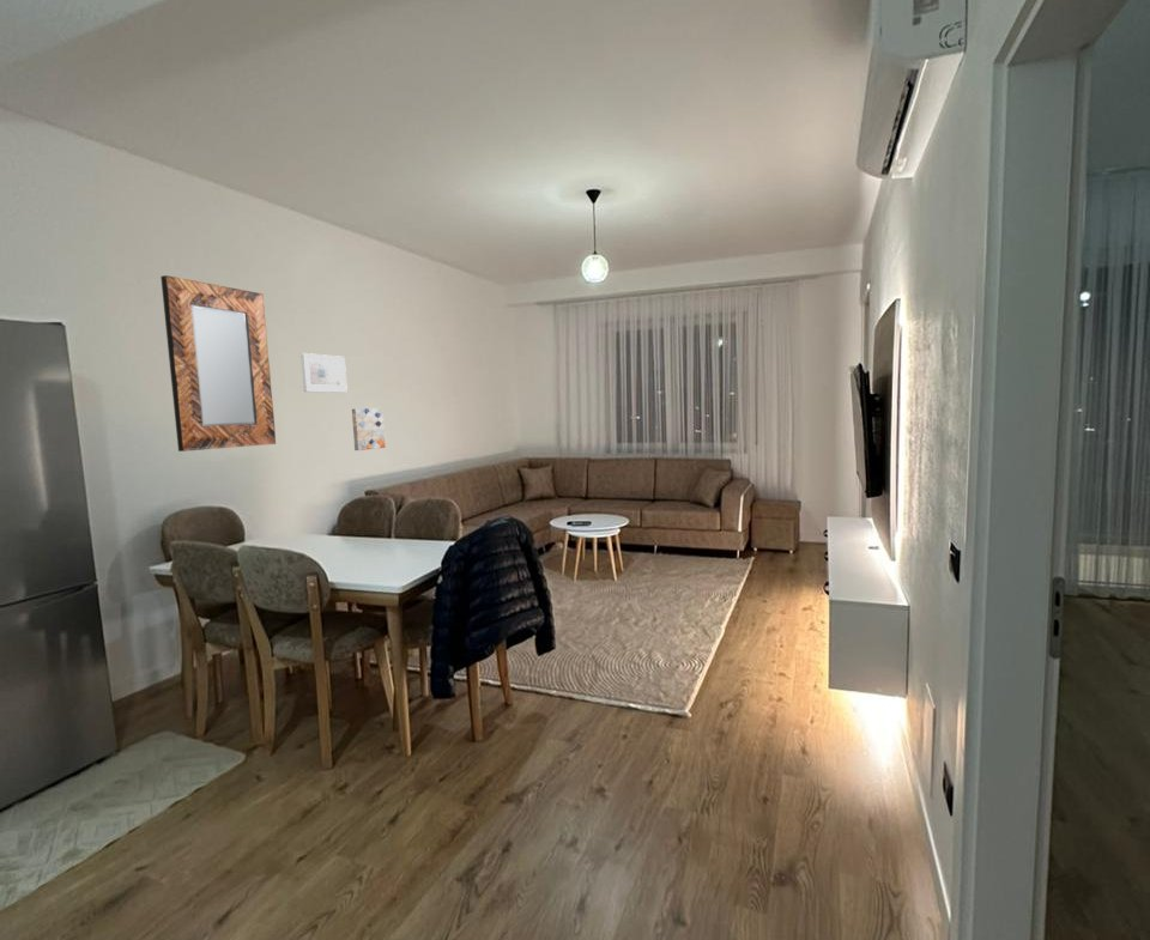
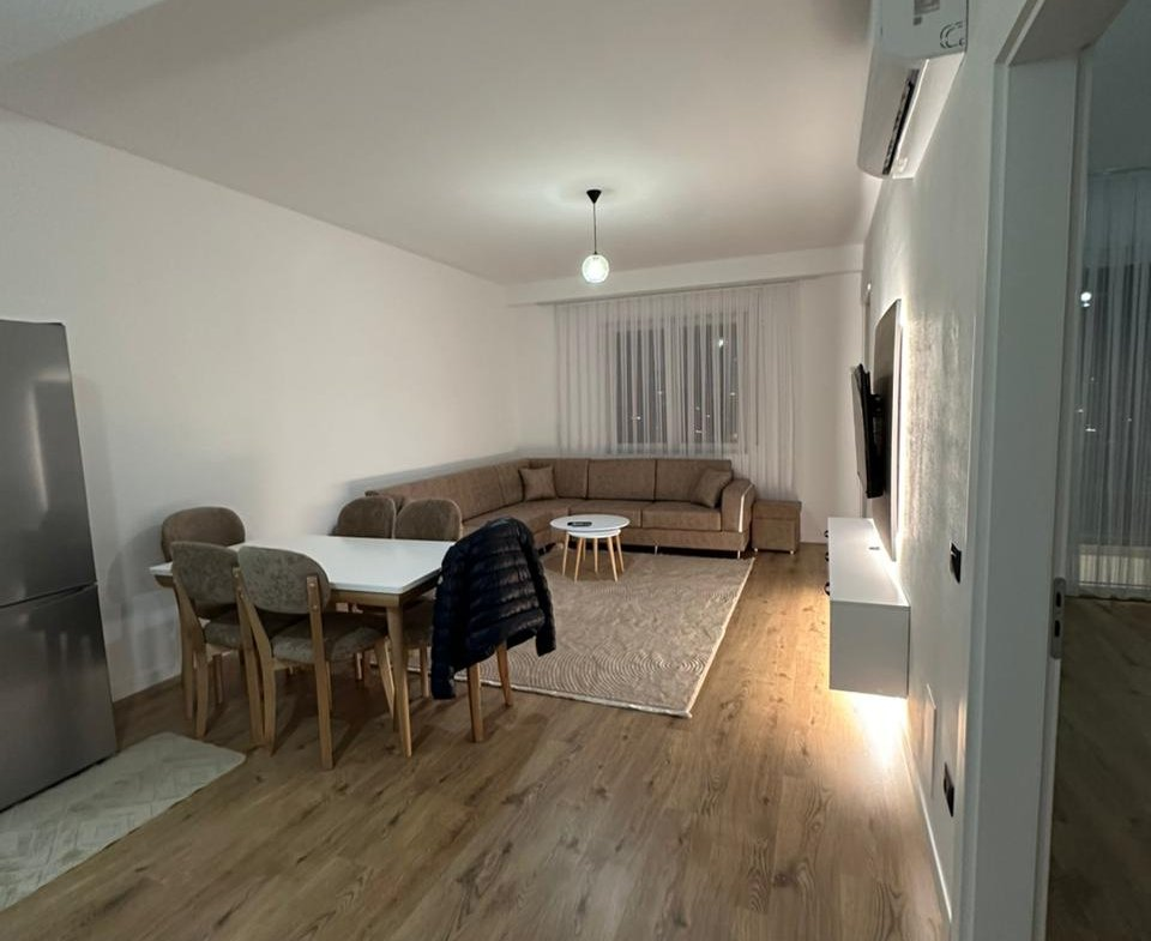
- home mirror [159,274,277,453]
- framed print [299,352,349,394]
- wall art [351,407,386,451]
